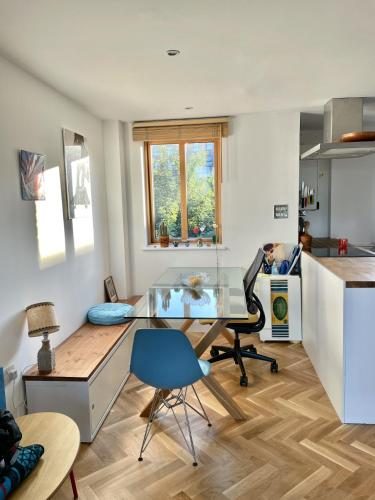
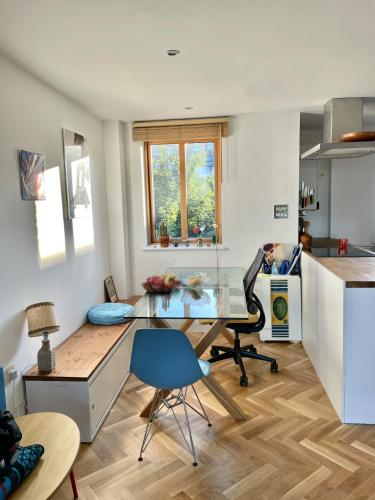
+ fruit basket [140,273,183,295]
